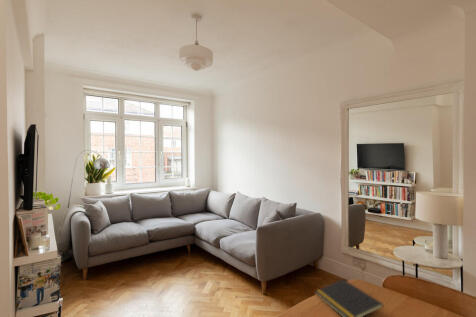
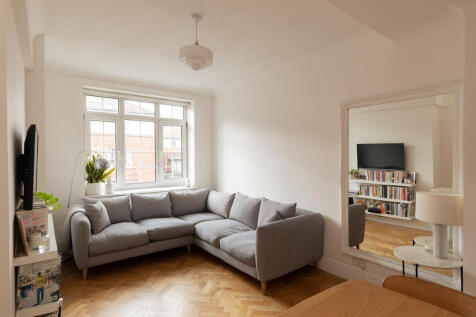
- notepad [313,278,384,317]
